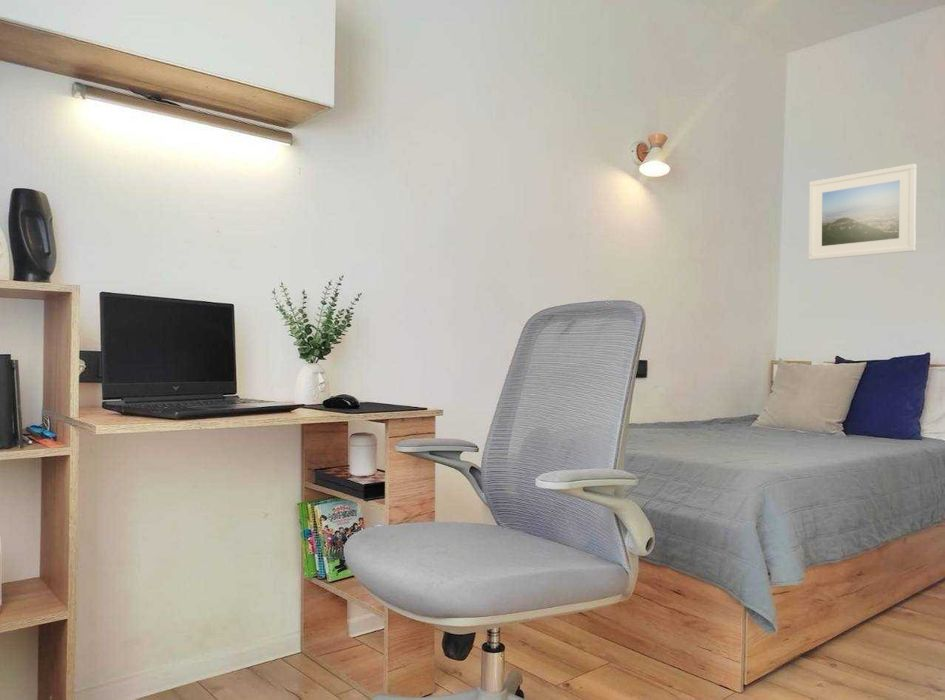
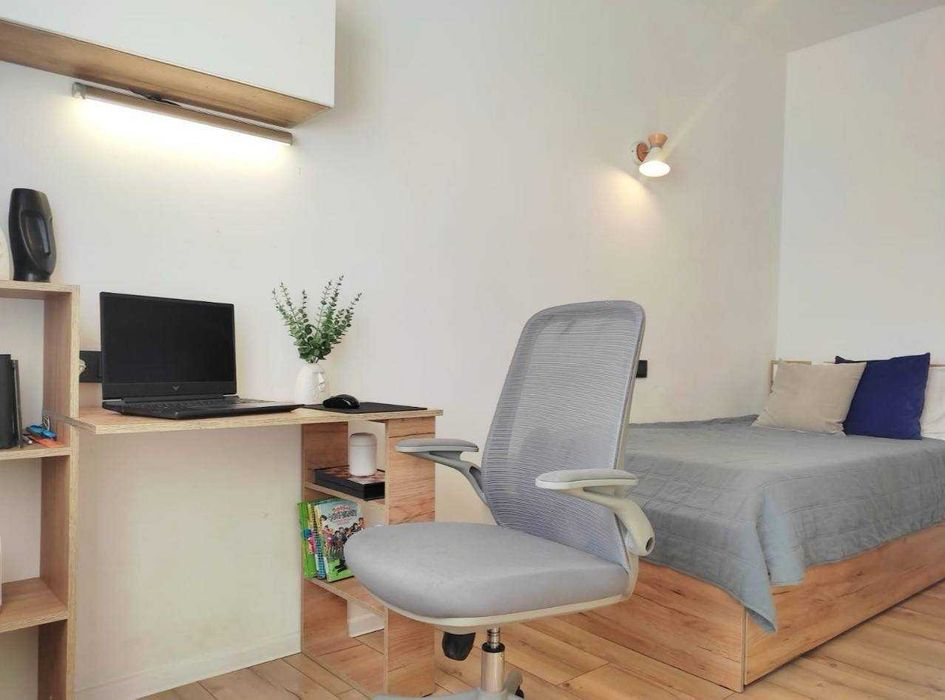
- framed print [808,163,917,261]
